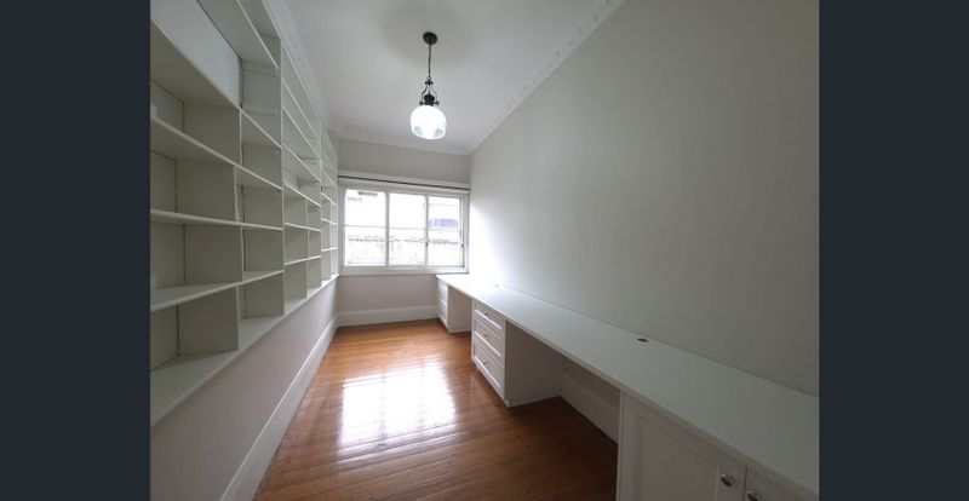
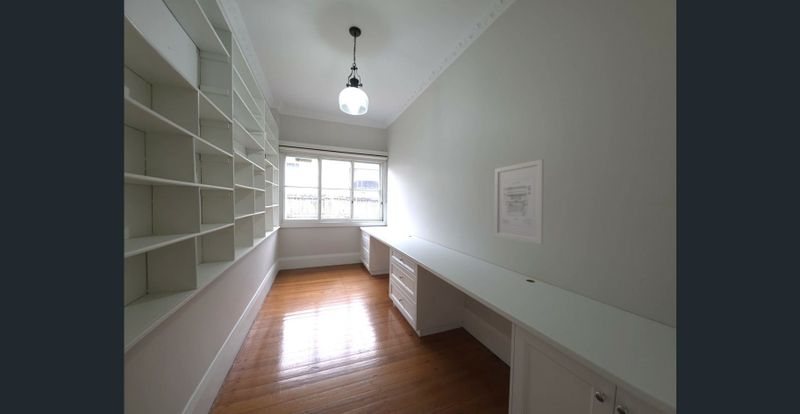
+ wall art [493,158,545,245]
